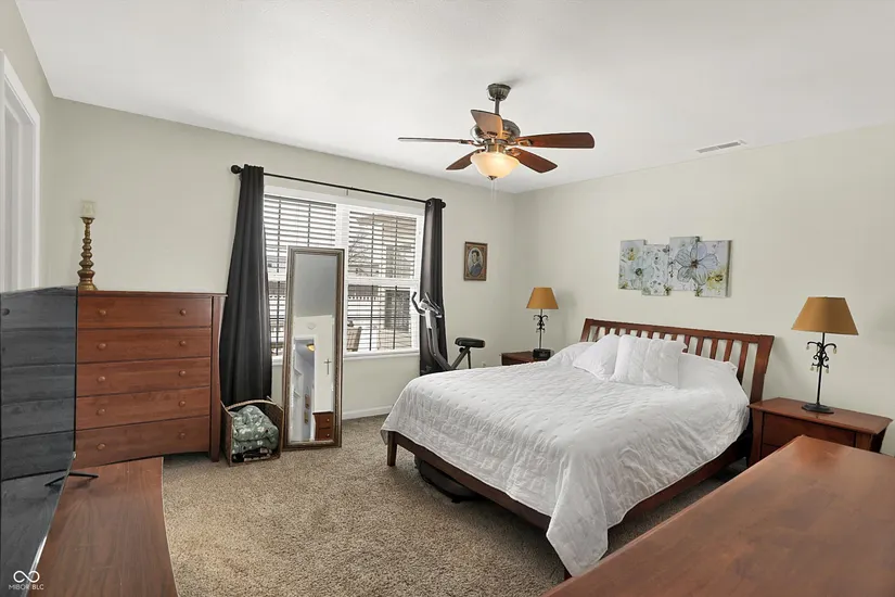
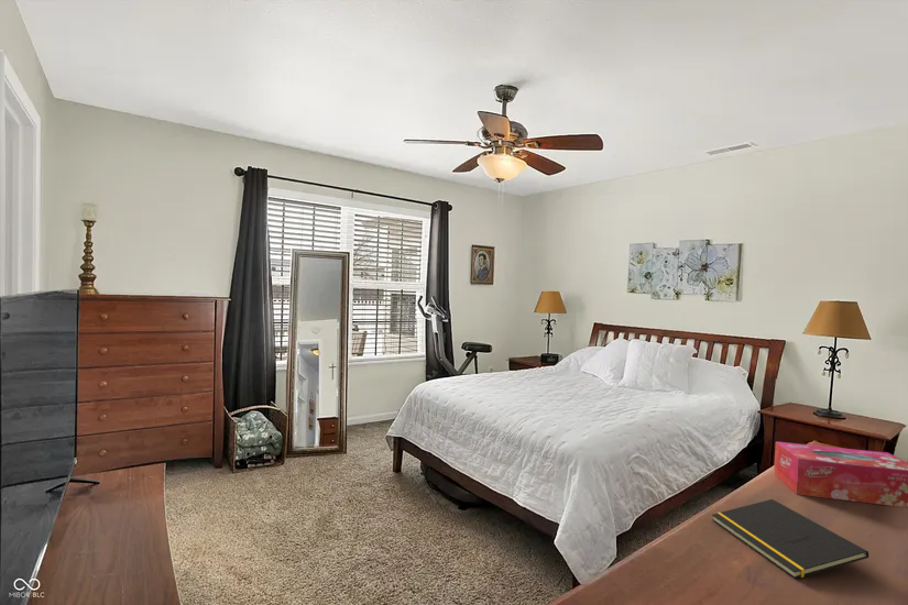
+ tissue box [773,441,908,508]
+ notepad [711,498,869,580]
